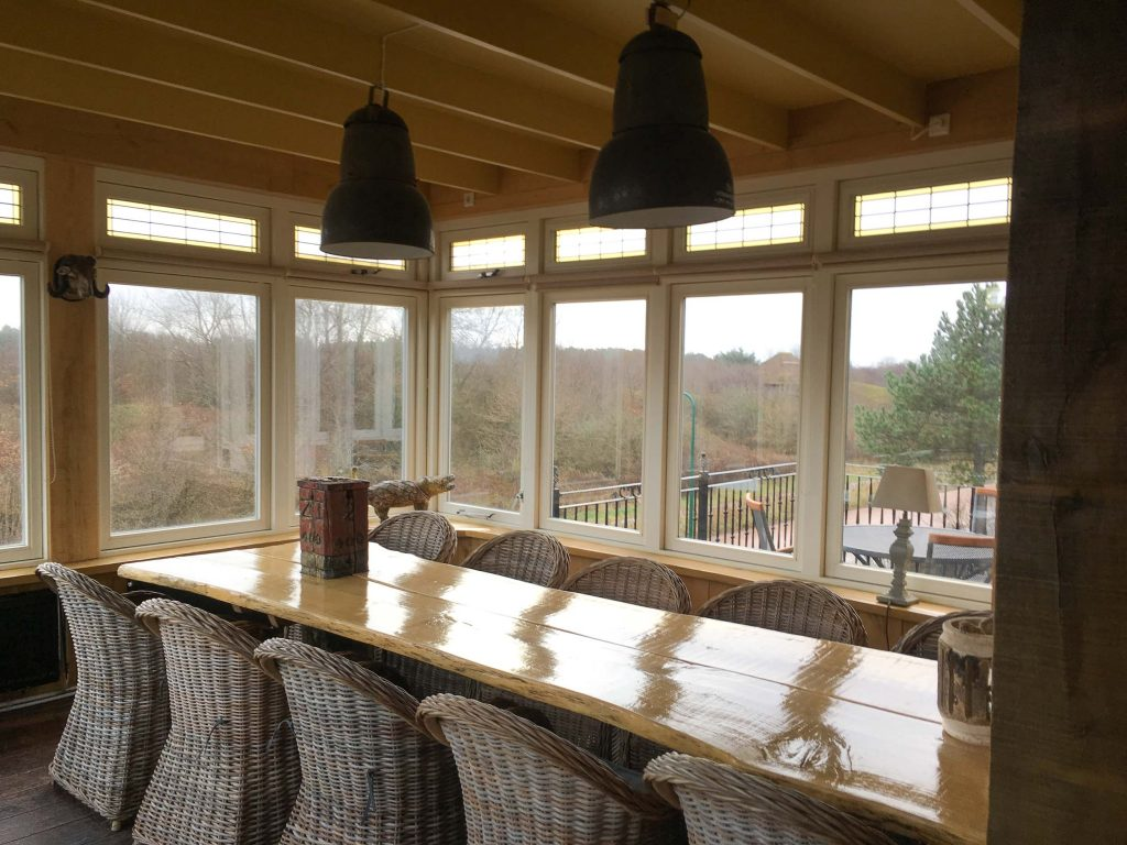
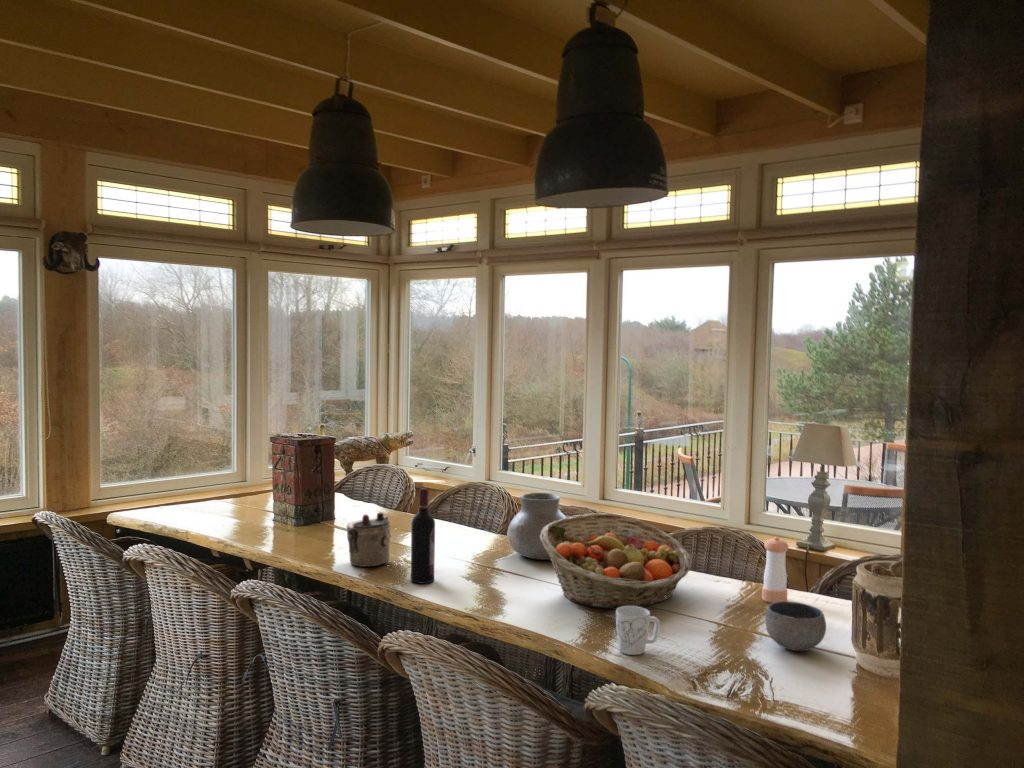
+ fruit basket [540,512,693,610]
+ teapot [346,512,392,568]
+ pepper shaker [761,536,790,604]
+ vase [506,492,567,561]
+ wine bottle [410,487,436,585]
+ bowl [764,601,827,652]
+ mug [615,606,661,656]
